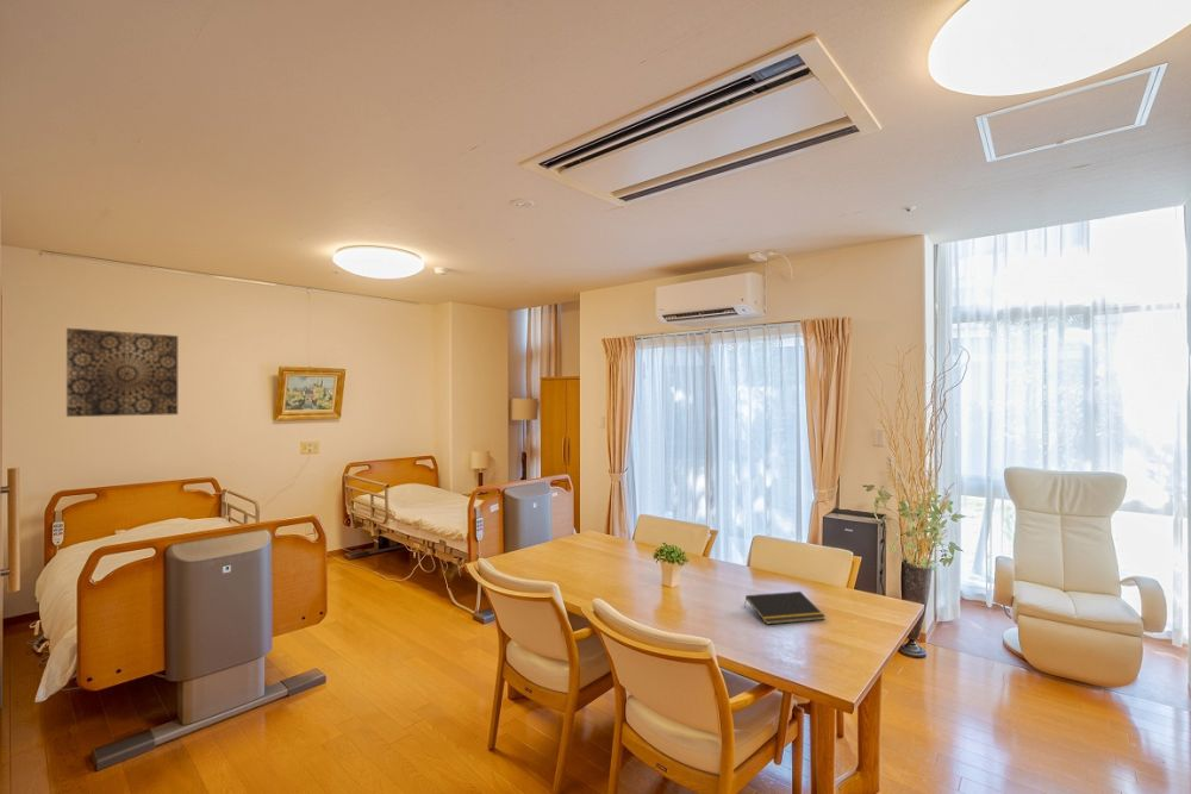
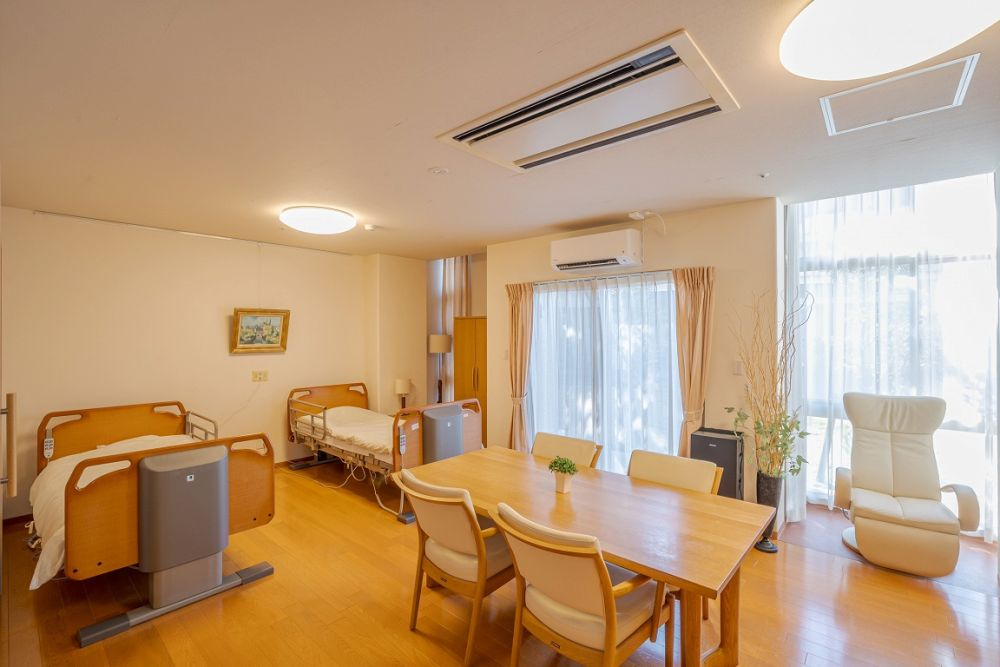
- notepad [743,590,827,626]
- wall art [66,327,179,418]
